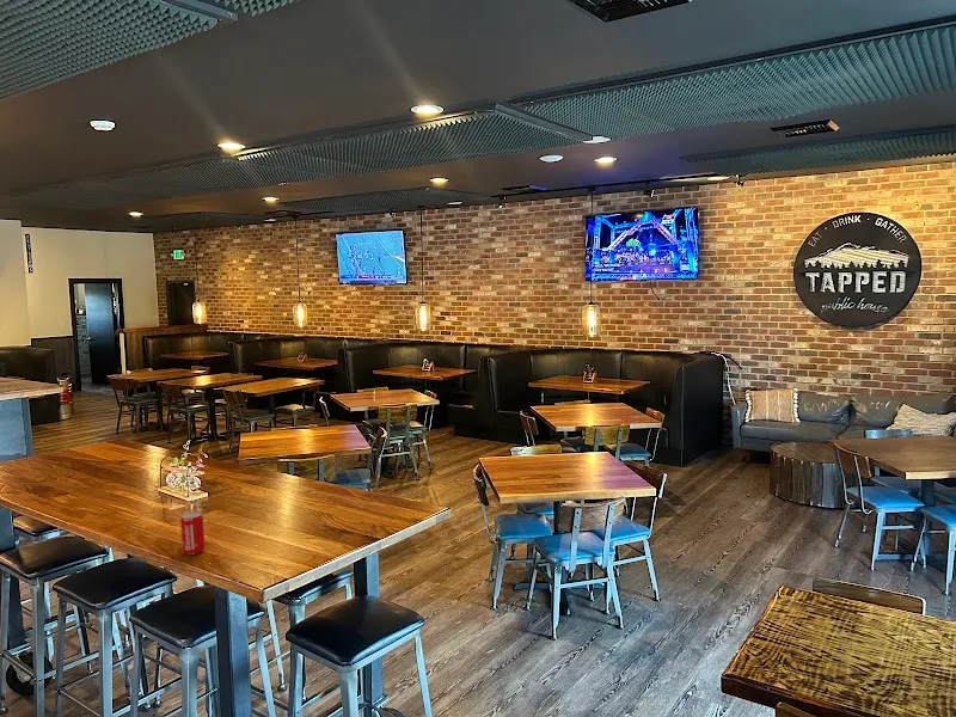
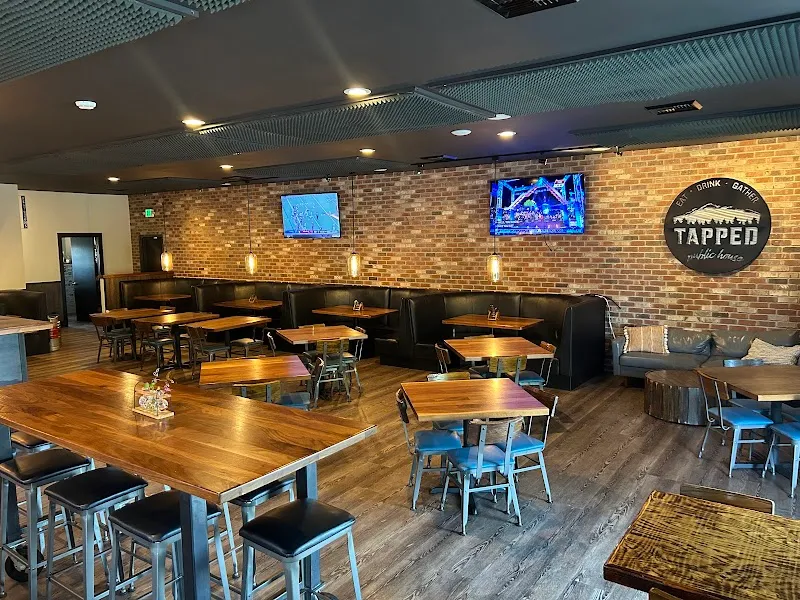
- beverage can [179,511,206,556]
